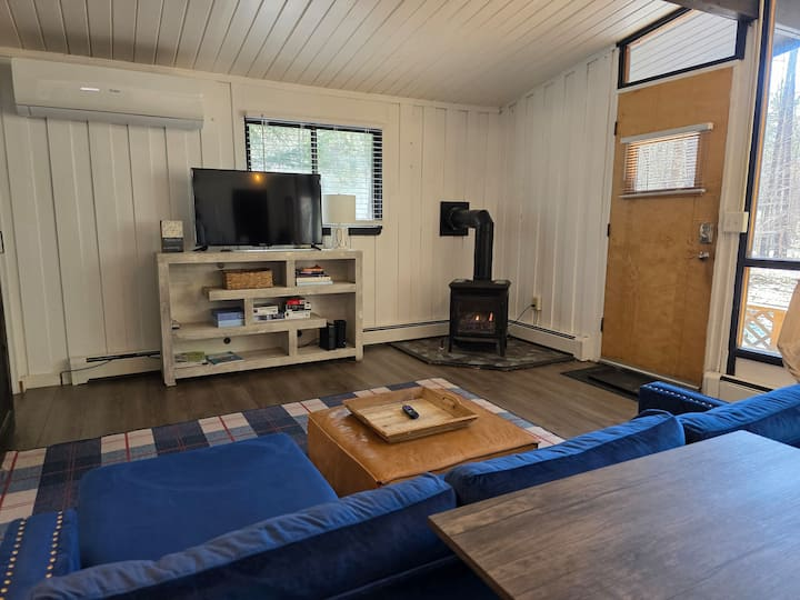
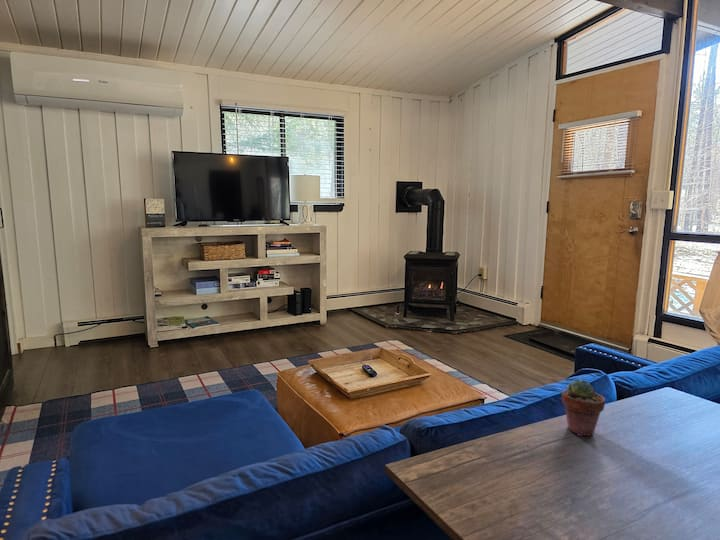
+ potted succulent [561,378,606,437]
